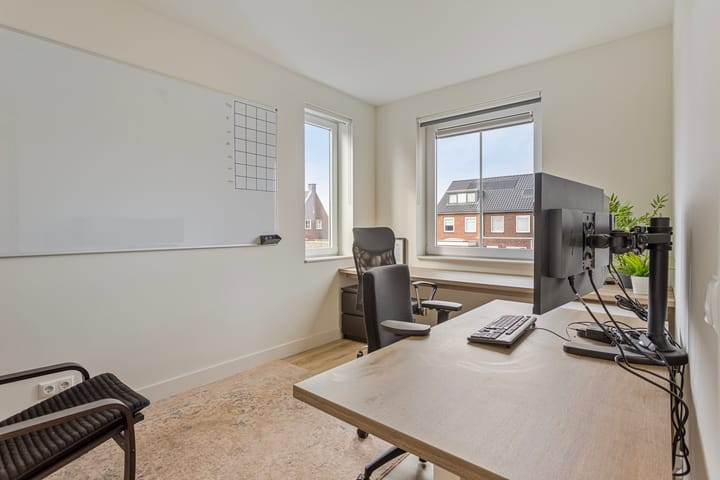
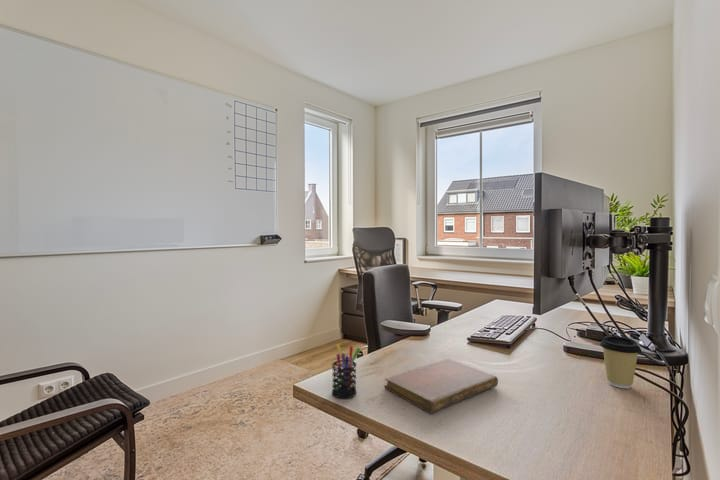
+ pen holder [331,343,361,399]
+ coffee cup [599,335,642,389]
+ notebook [384,358,499,414]
